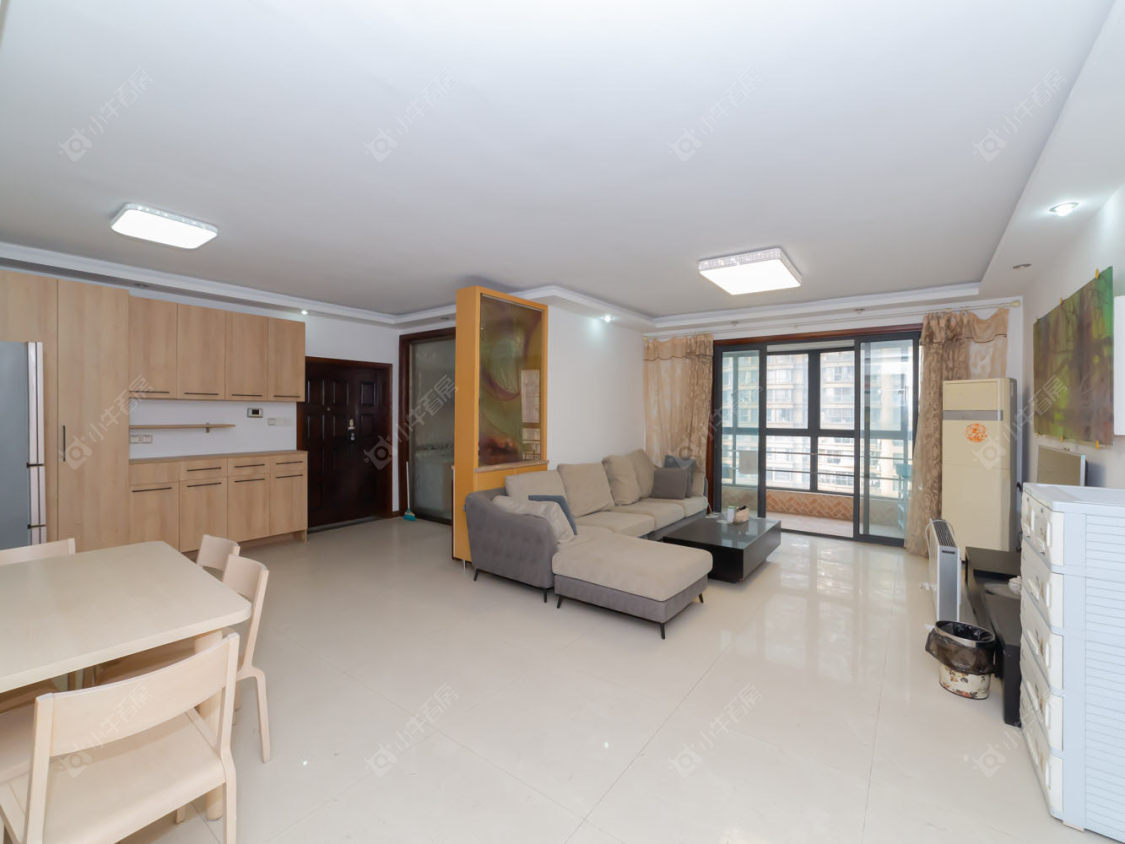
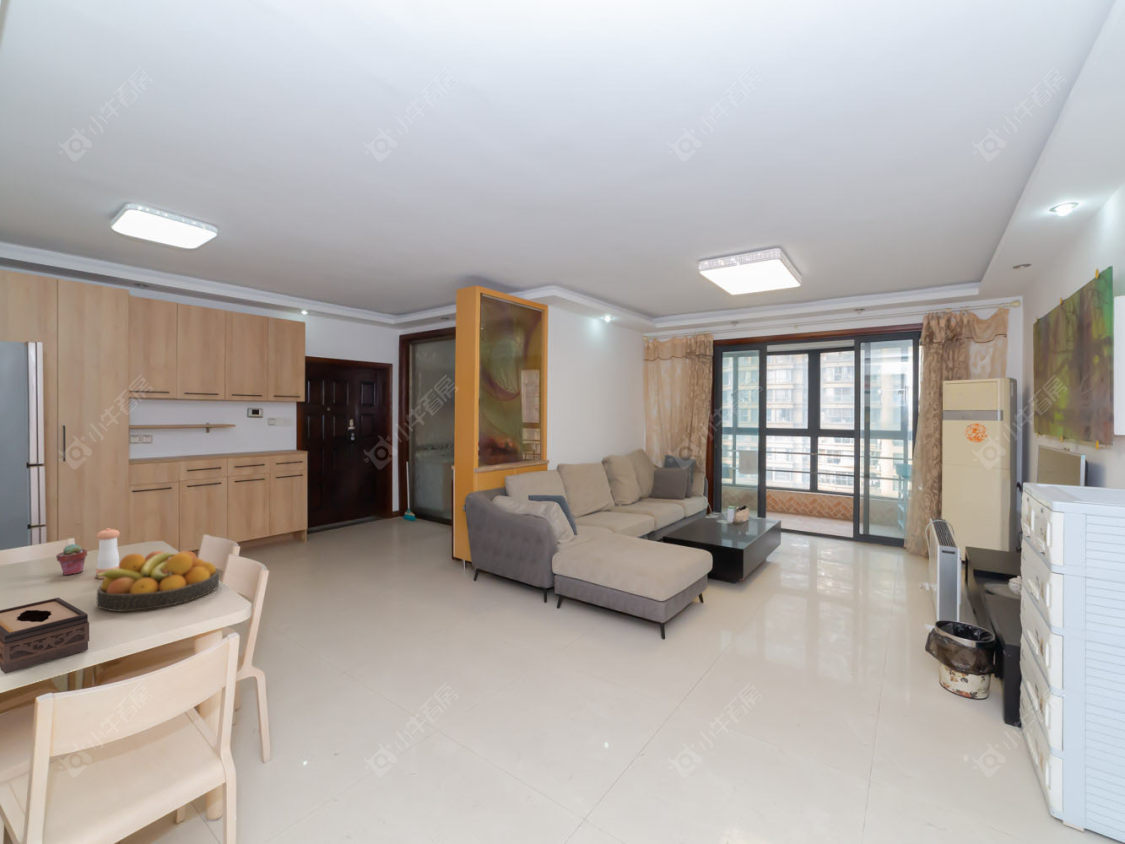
+ pepper shaker [95,527,121,580]
+ fruit bowl [93,550,220,612]
+ tissue box [0,597,90,675]
+ potted succulent [55,543,88,576]
